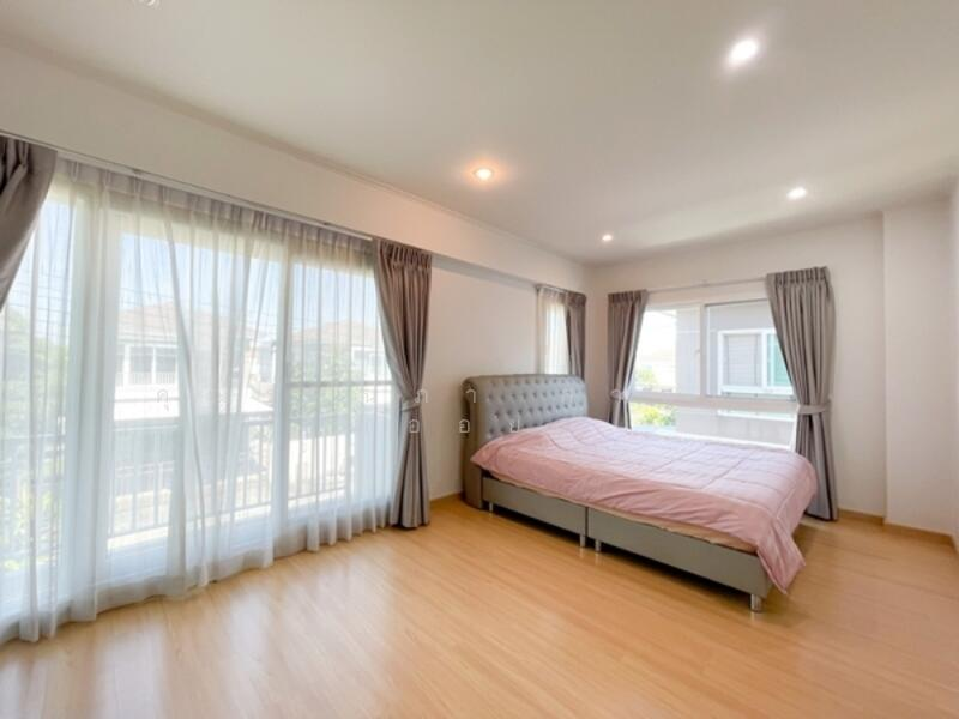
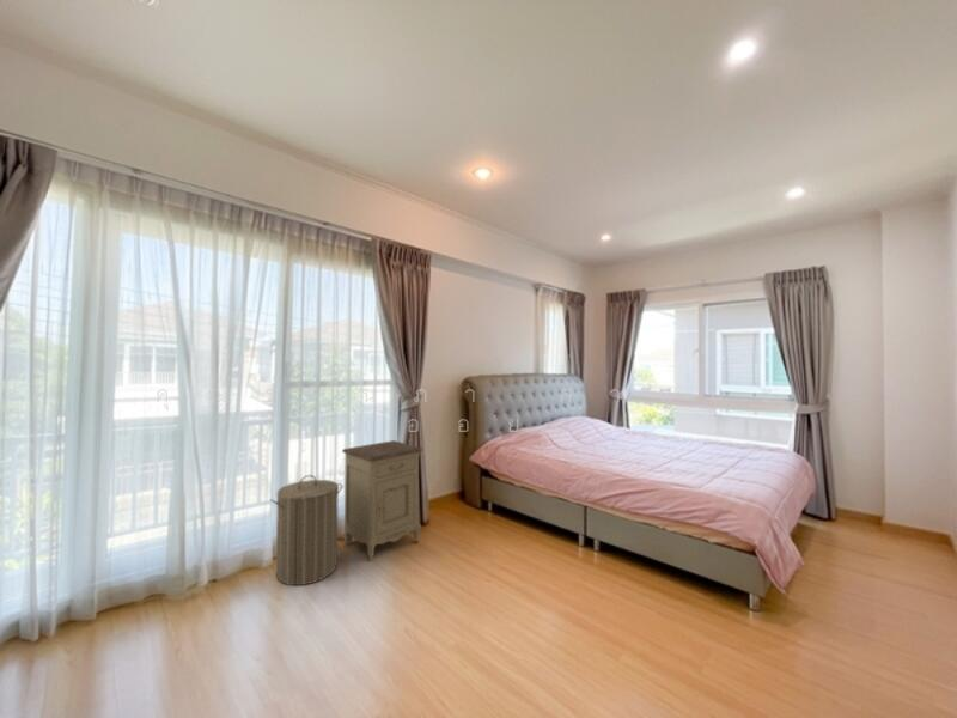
+ laundry hamper [269,474,343,586]
+ nightstand [341,439,423,562]
